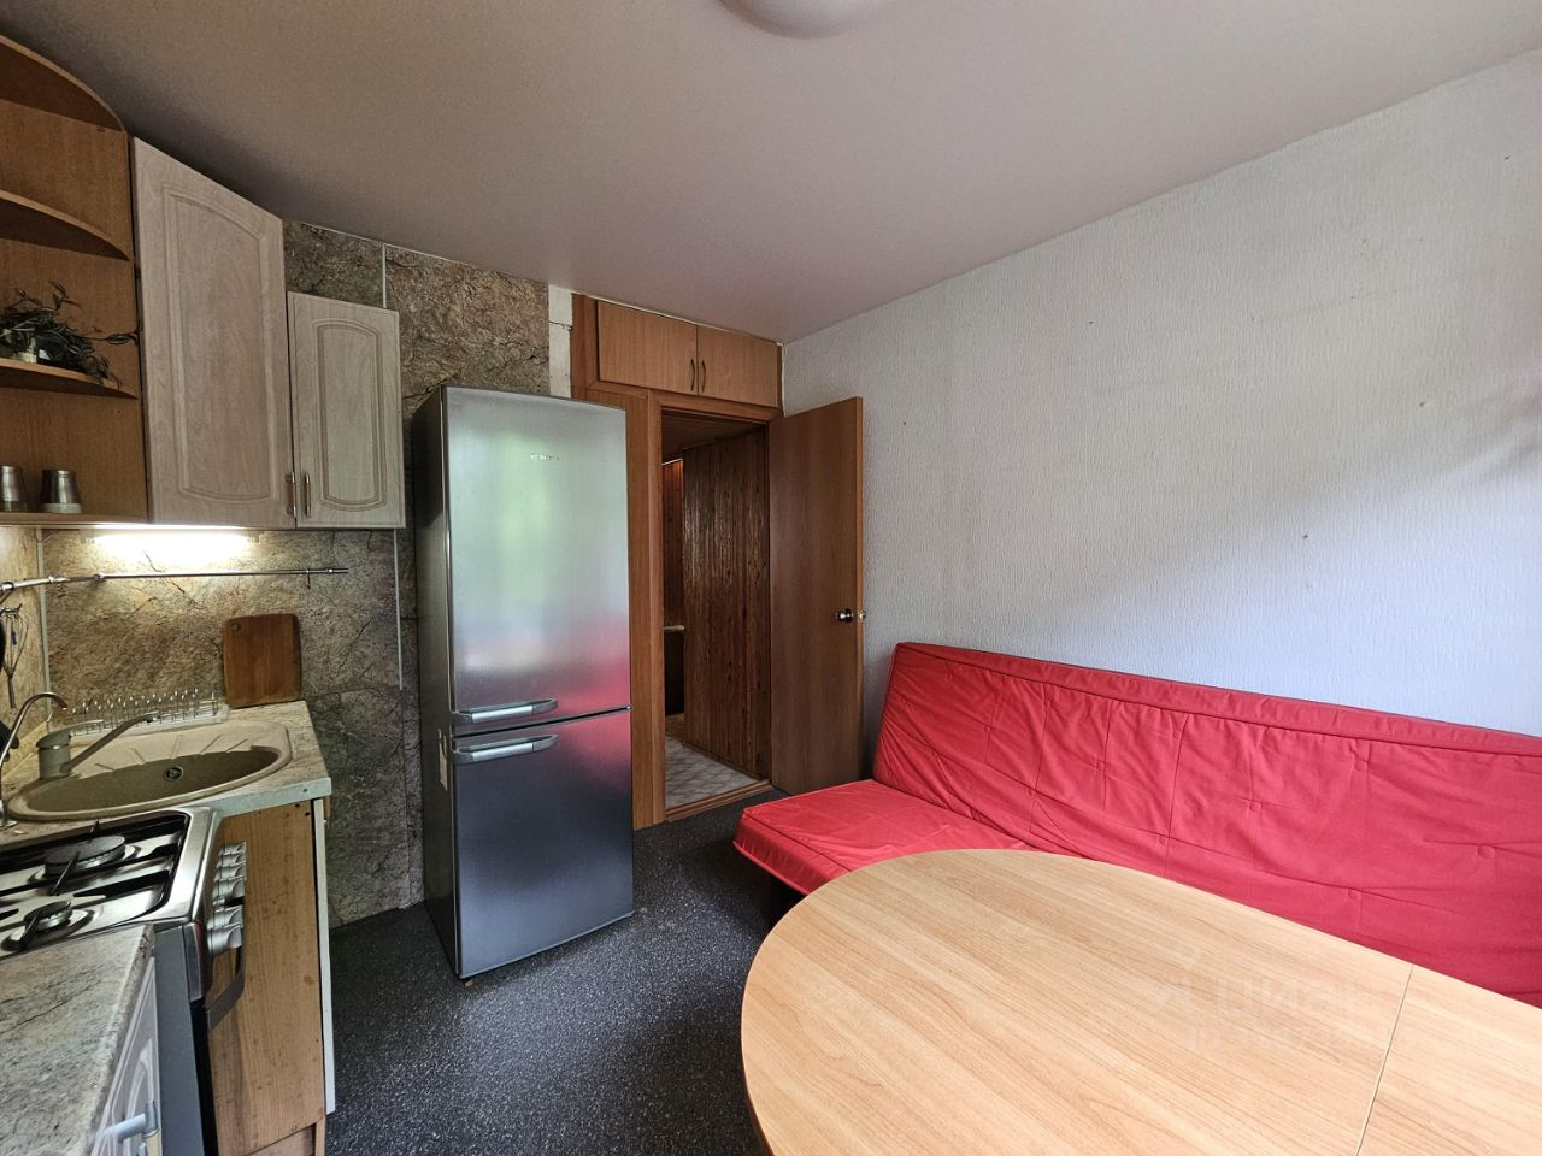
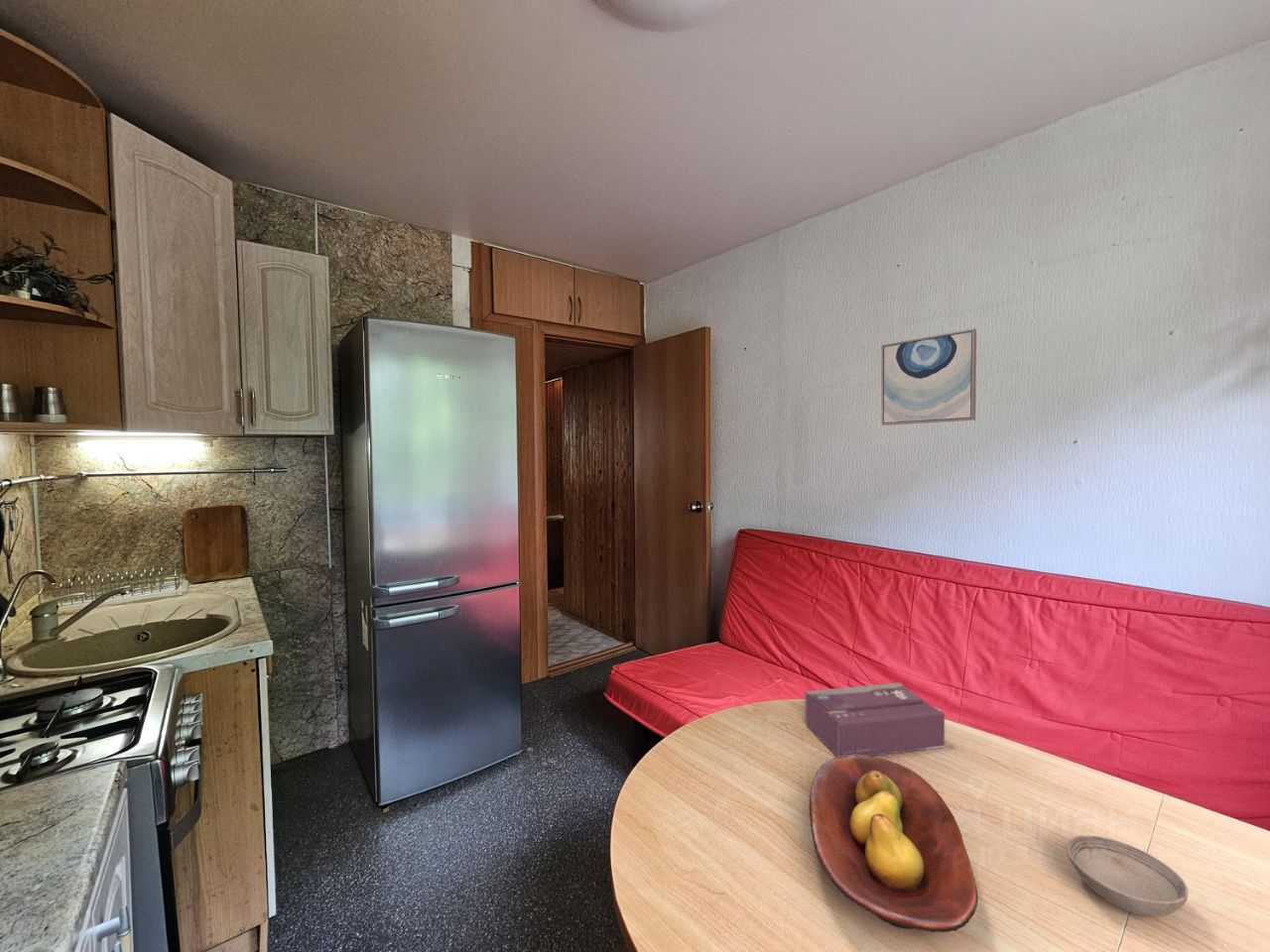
+ fruit bowl [809,755,979,933]
+ tissue box [804,681,946,757]
+ bowl [1066,835,1190,917]
+ wall art [880,328,977,426]
